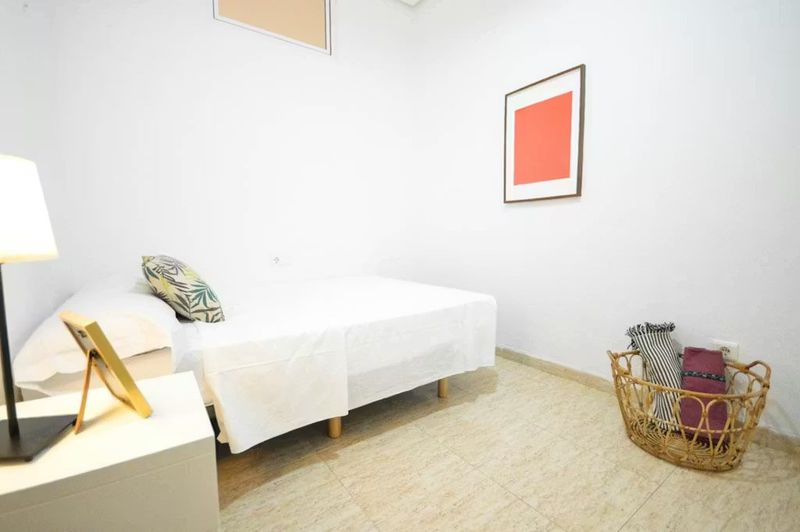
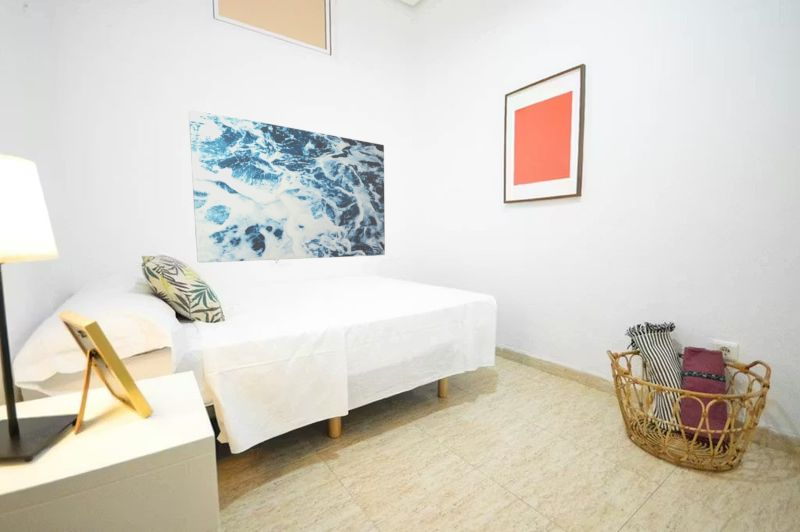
+ wall art [188,109,386,264]
